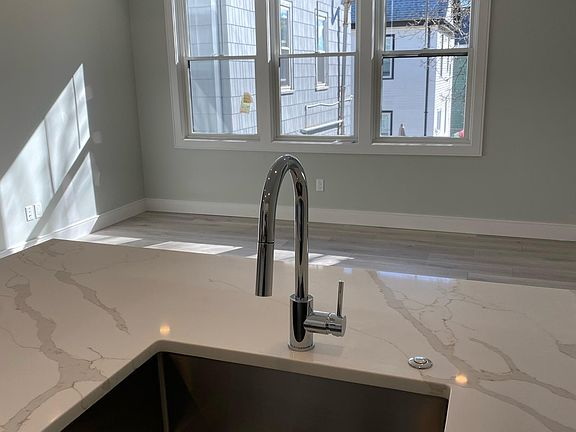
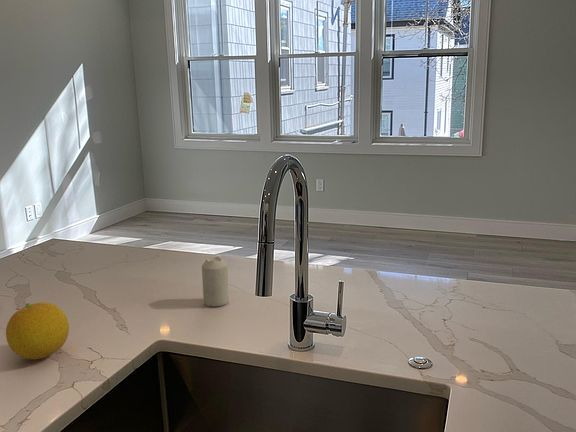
+ candle [201,256,230,307]
+ fruit [5,301,70,360]
